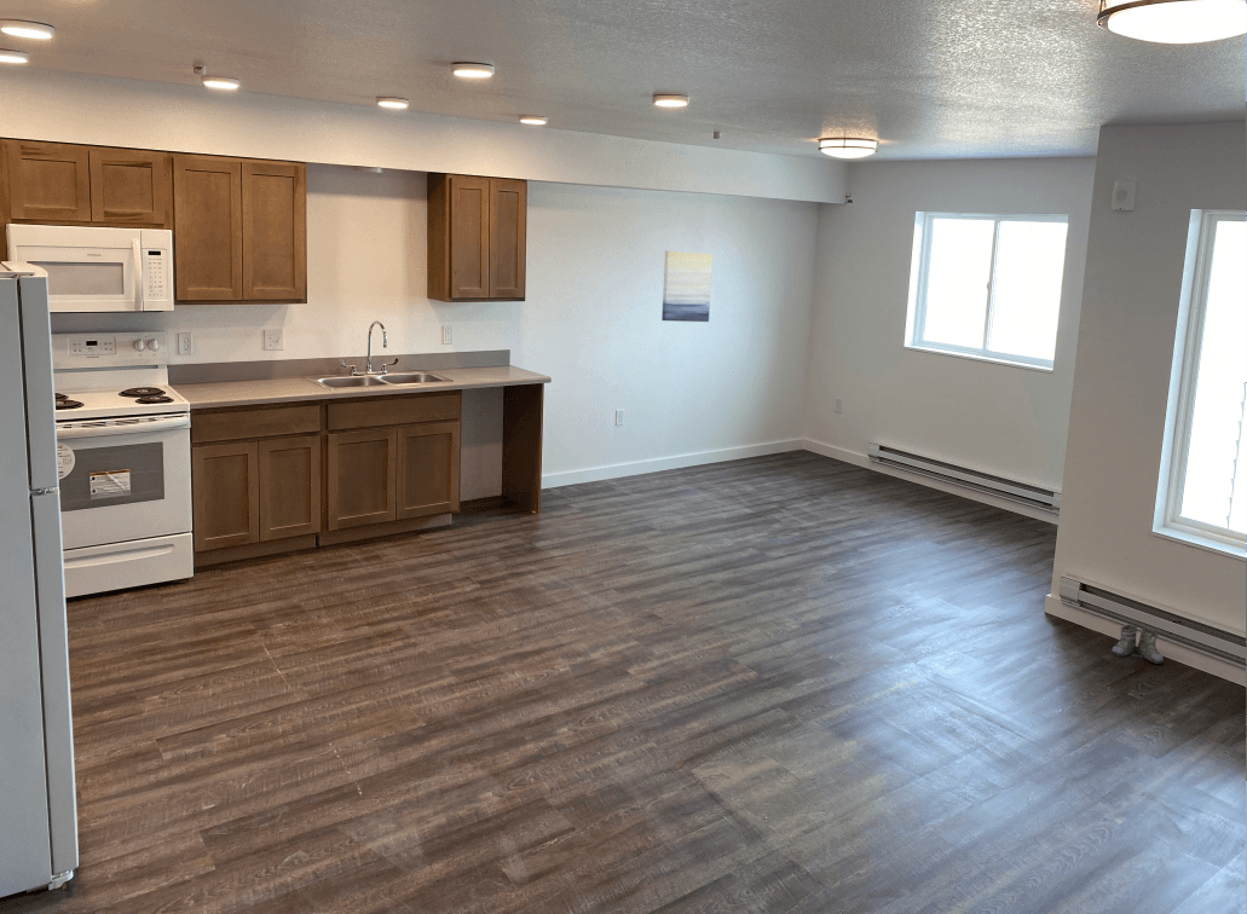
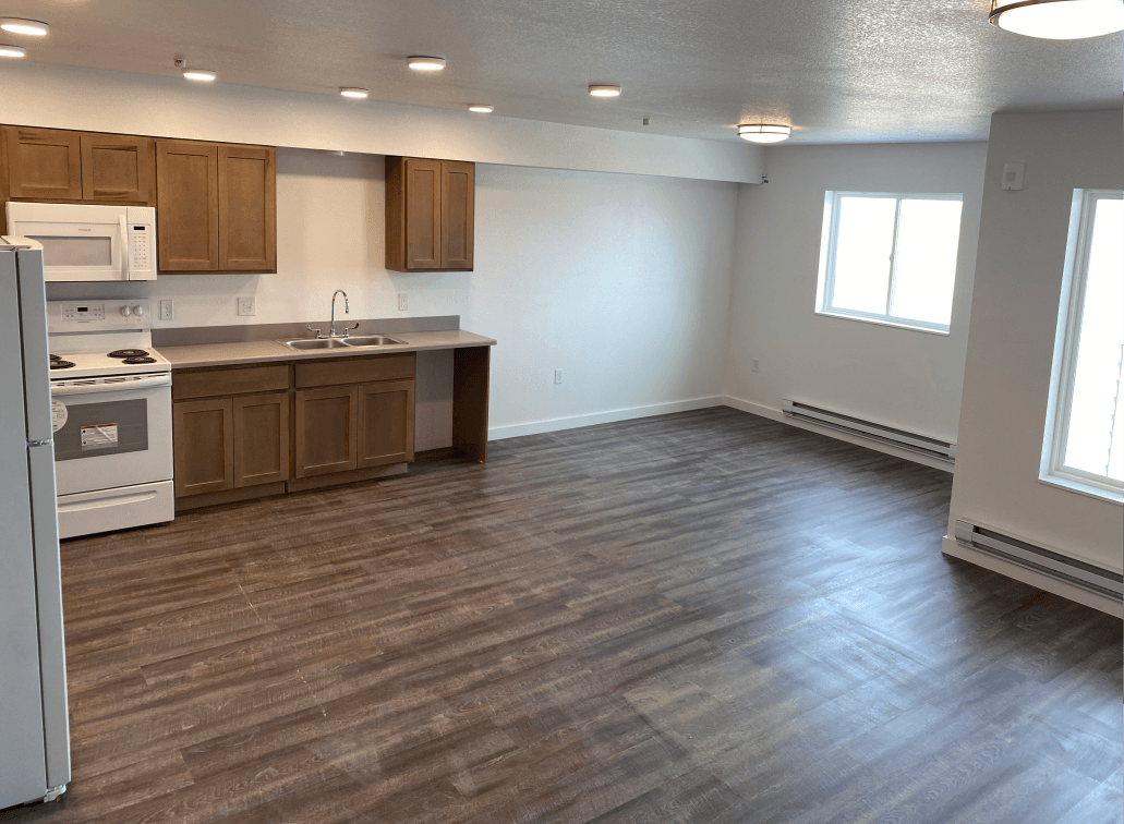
- wall art [660,250,714,323]
- boots [1110,624,1165,665]
